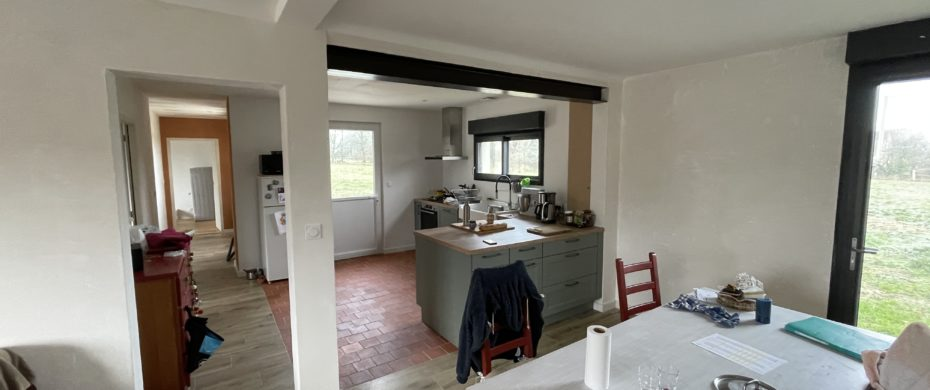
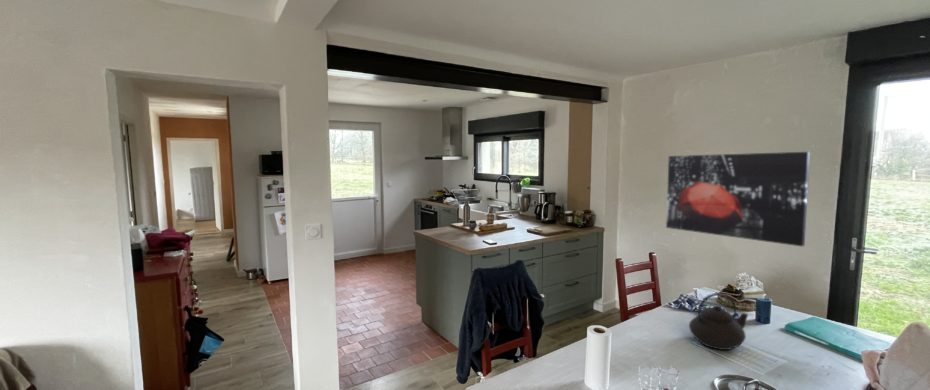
+ teapot [688,292,749,351]
+ wall art [665,151,811,247]
